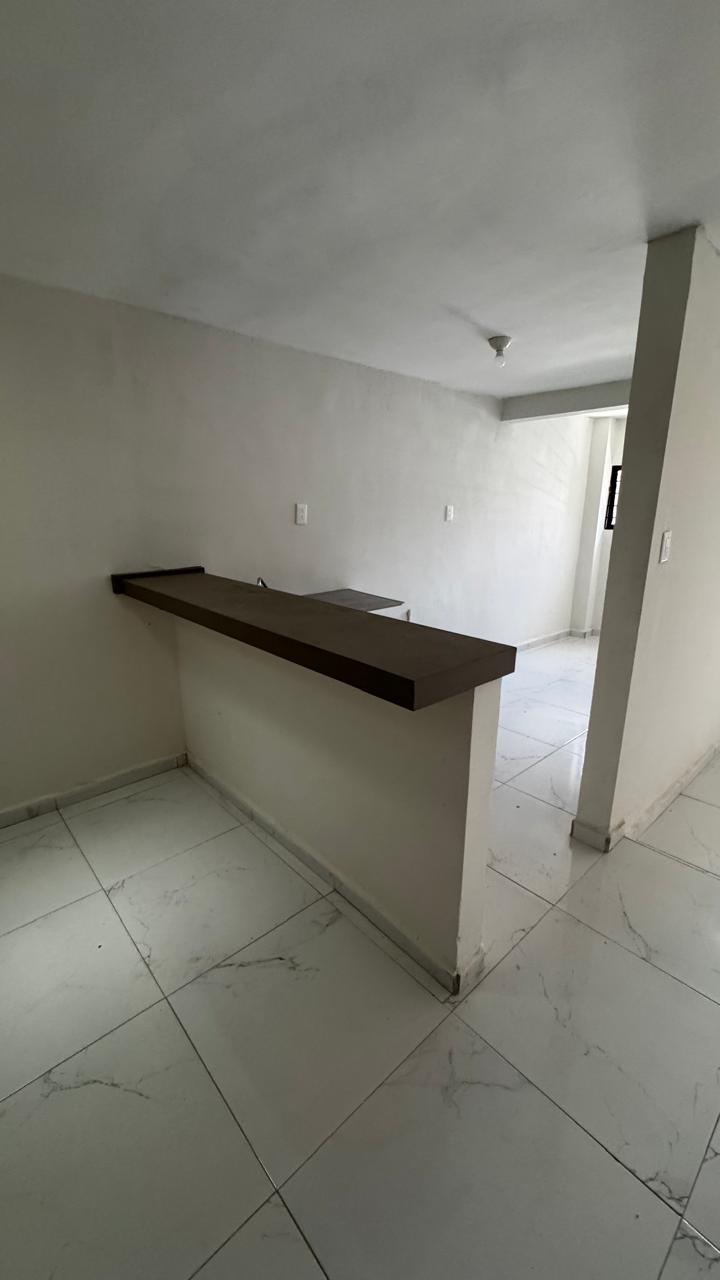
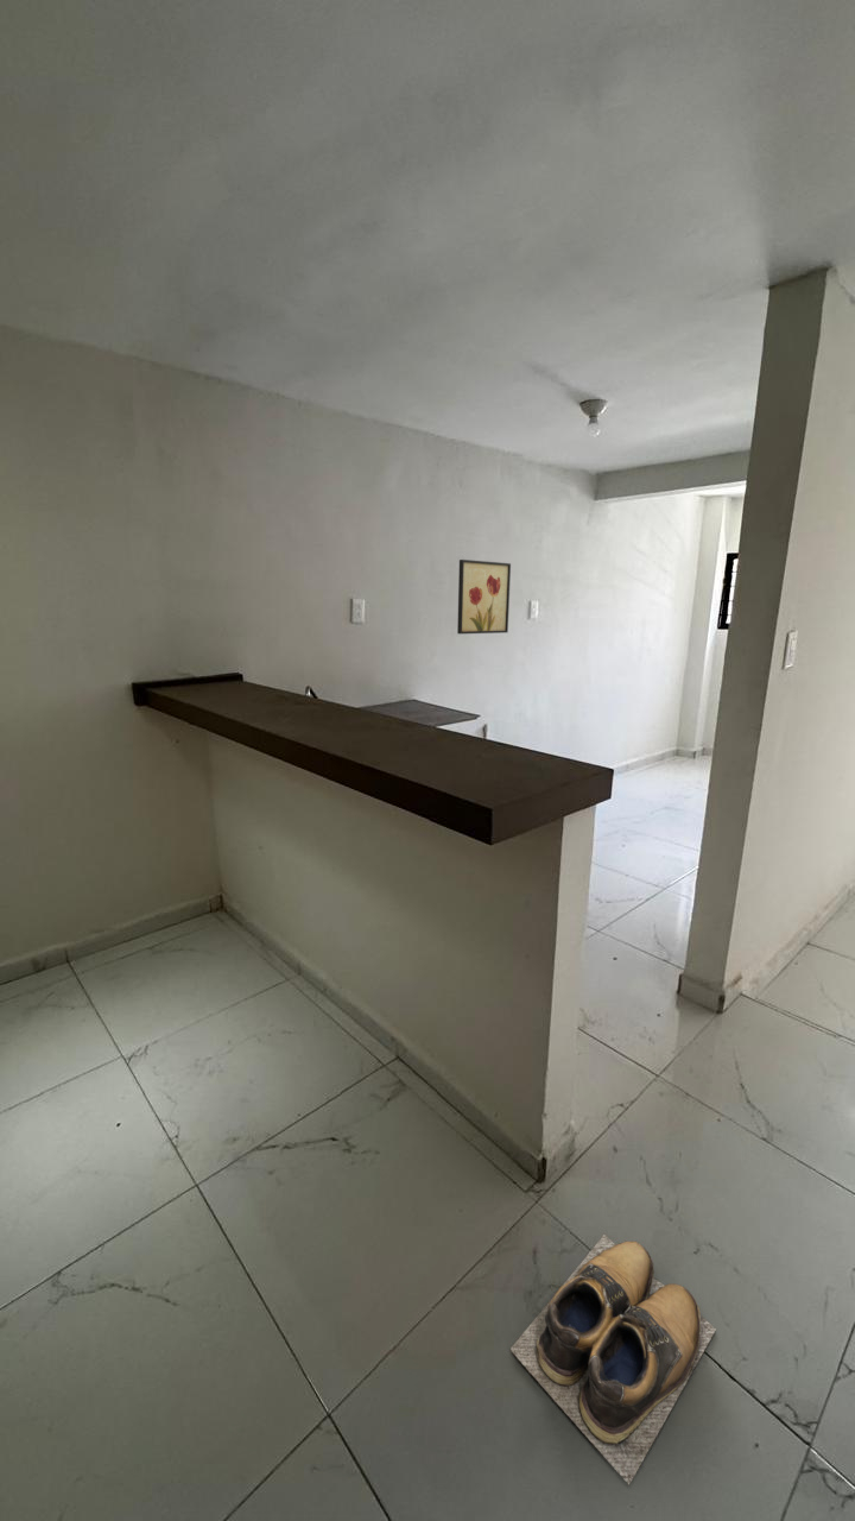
+ shoes [509,1233,717,1485]
+ wall art [456,558,512,635]
